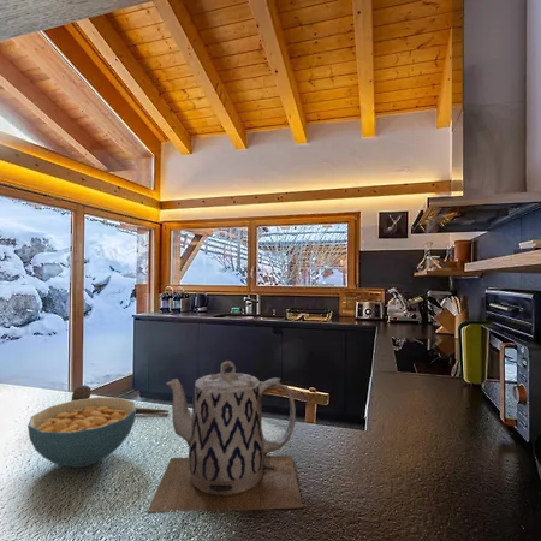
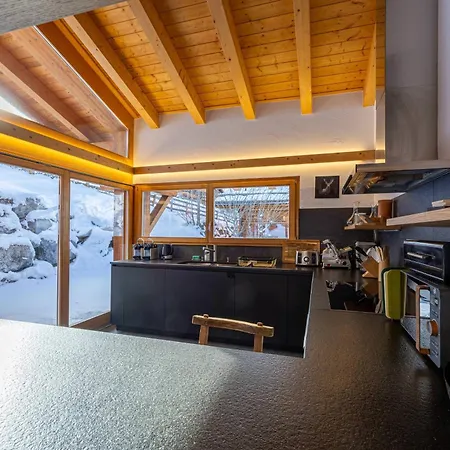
- spoon [71,384,170,416]
- cereal bowl [26,396,137,469]
- teapot [145,359,304,513]
